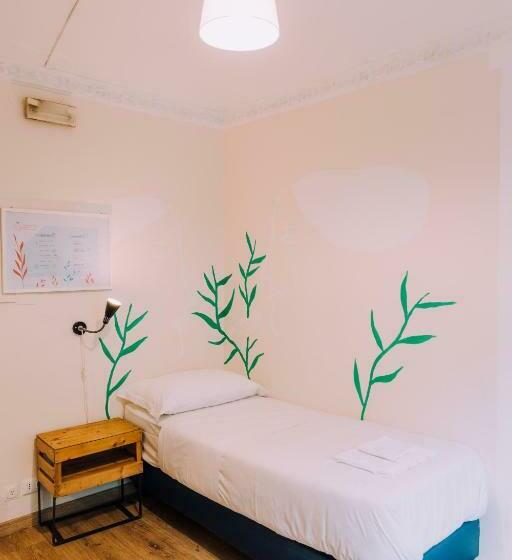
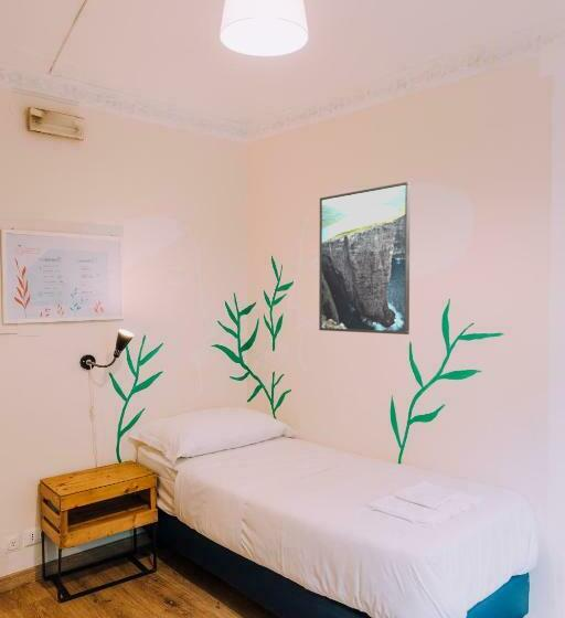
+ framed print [318,181,411,335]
